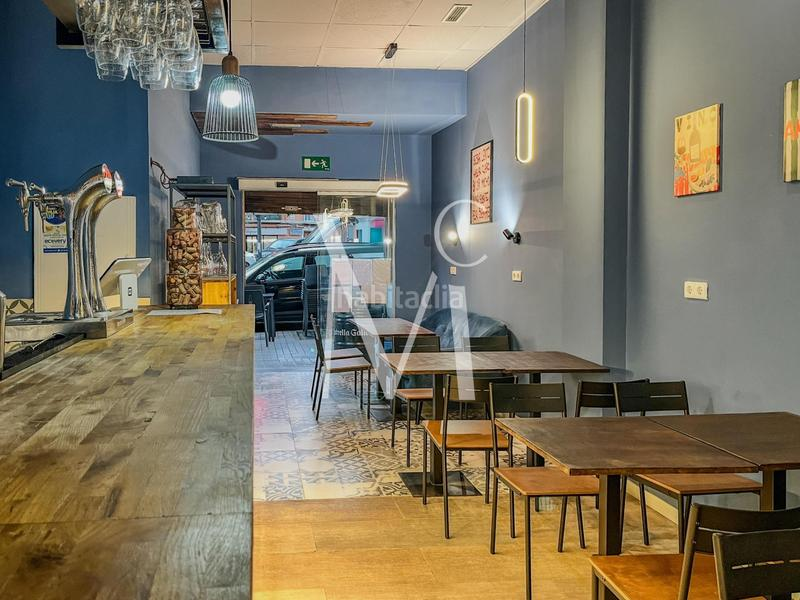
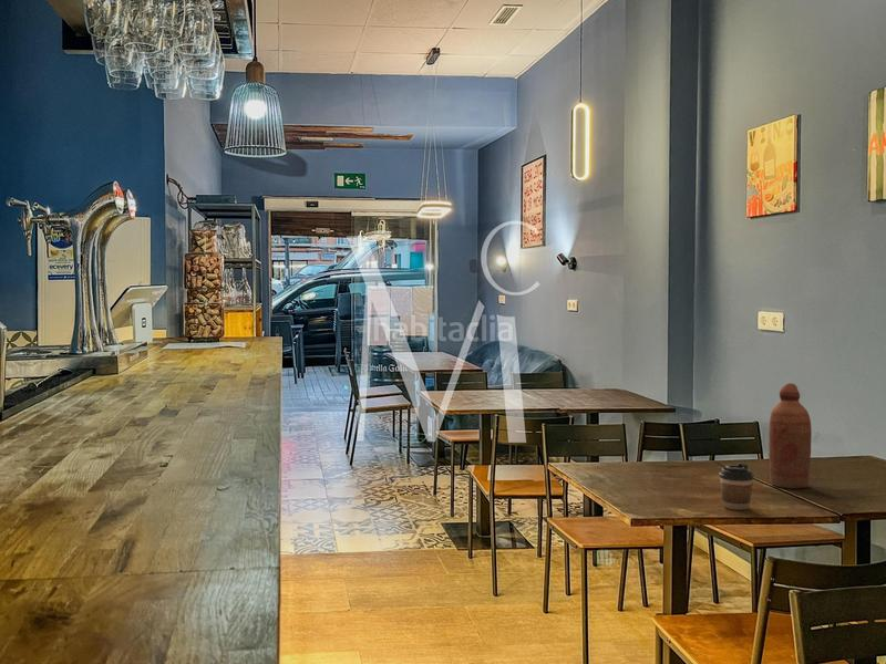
+ coffee cup [719,461,755,511]
+ bottle [767,382,813,489]
